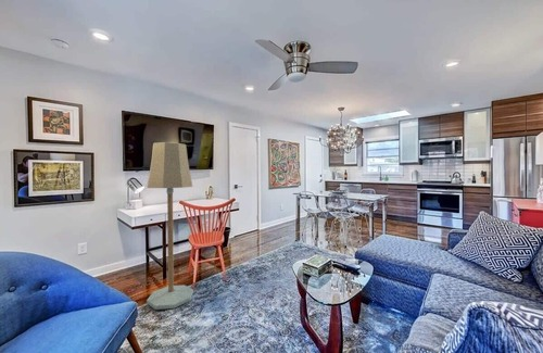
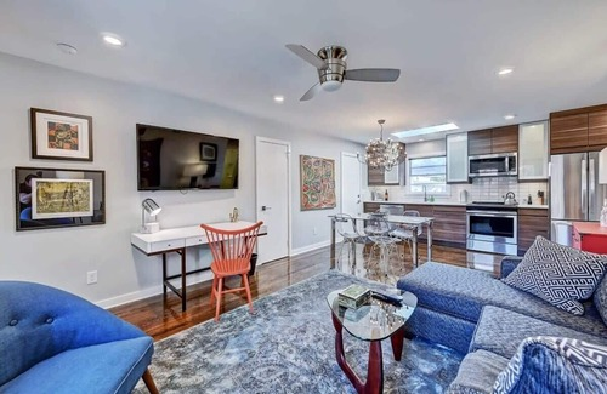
- floor lamp [146,141,194,311]
